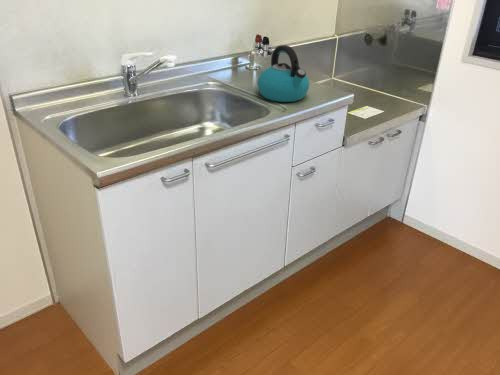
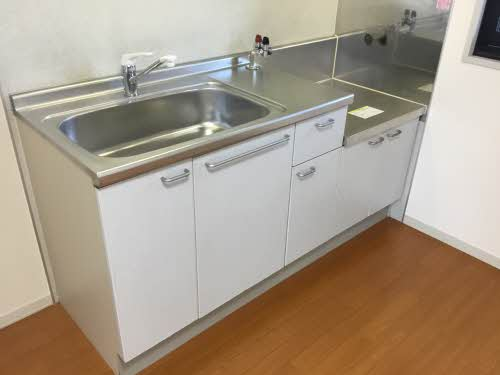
- kettle [256,44,310,103]
